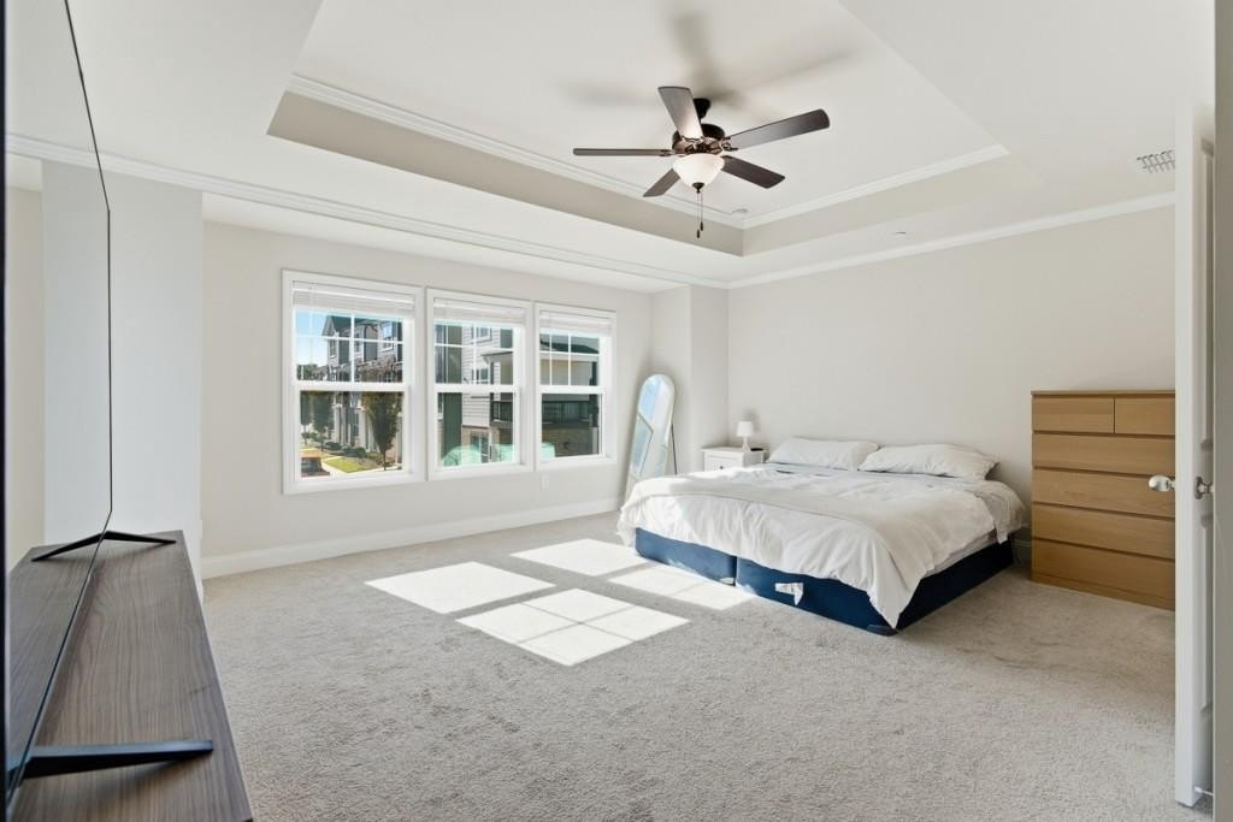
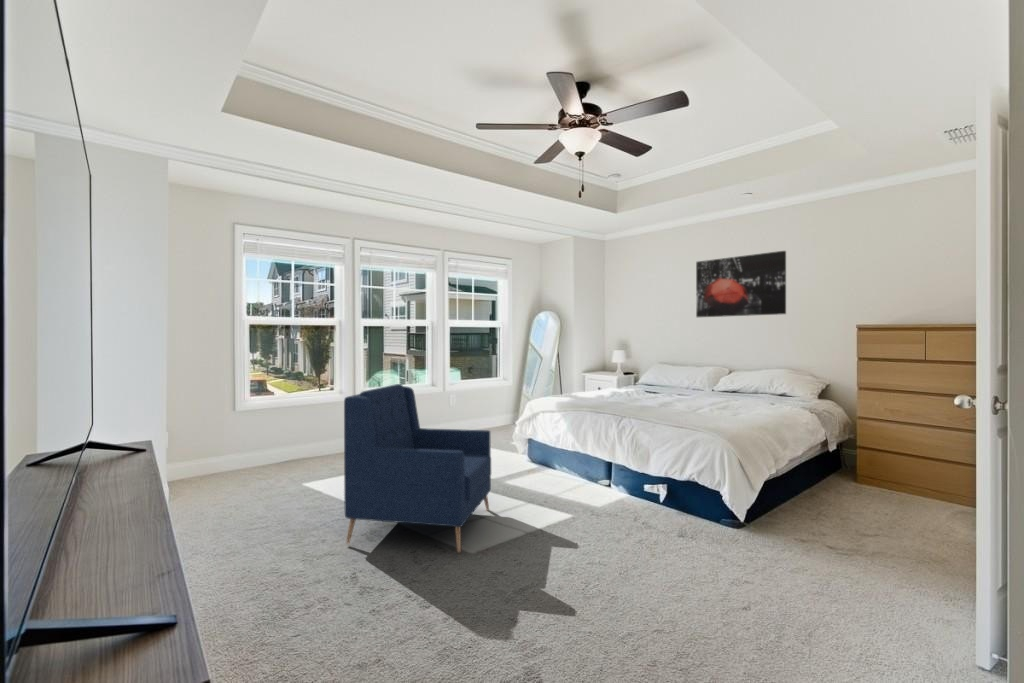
+ armchair [343,383,492,553]
+ wall art [695,250,787,318]
